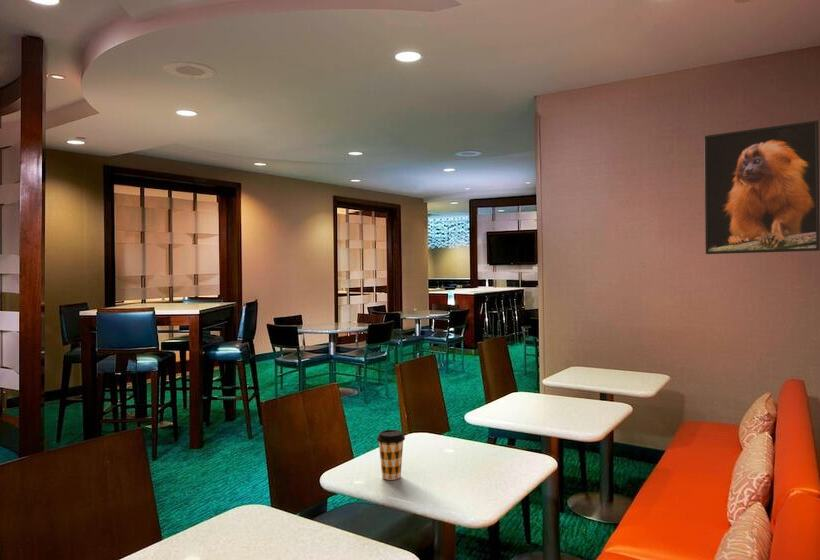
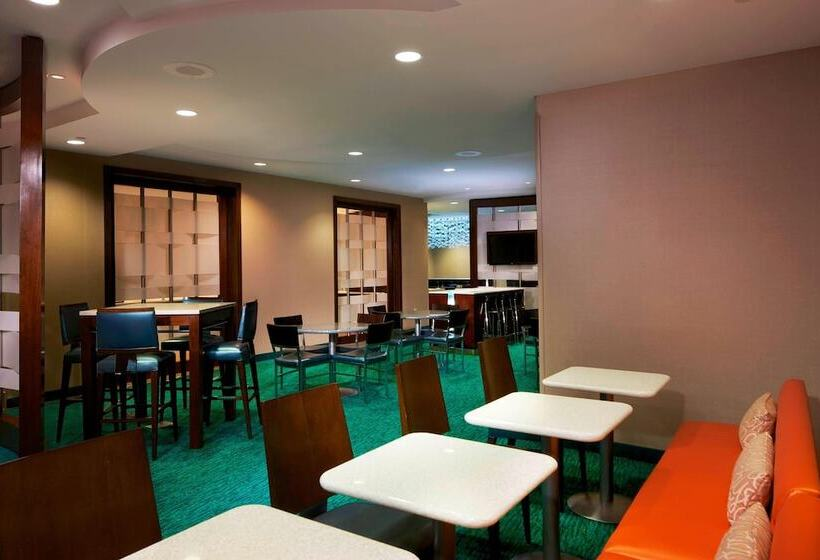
- coffee cup [376,429,406,481]
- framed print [703,119,820,255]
